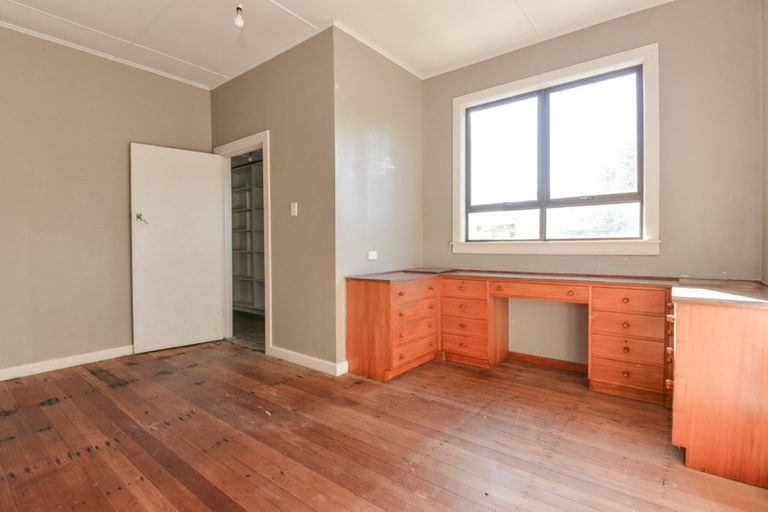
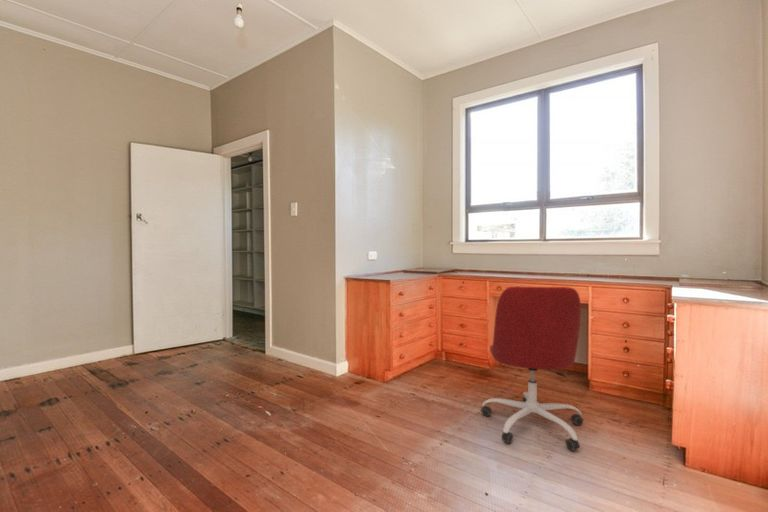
+ office chair [480,285,584,451]
